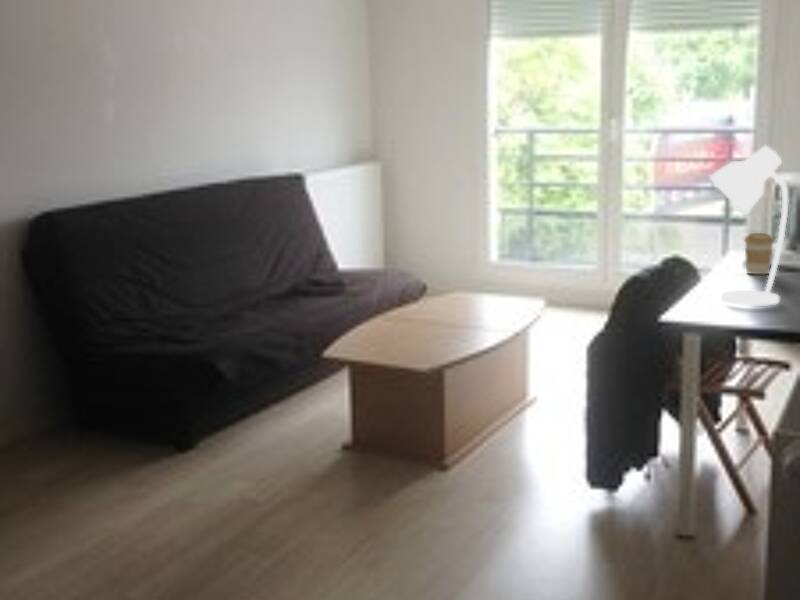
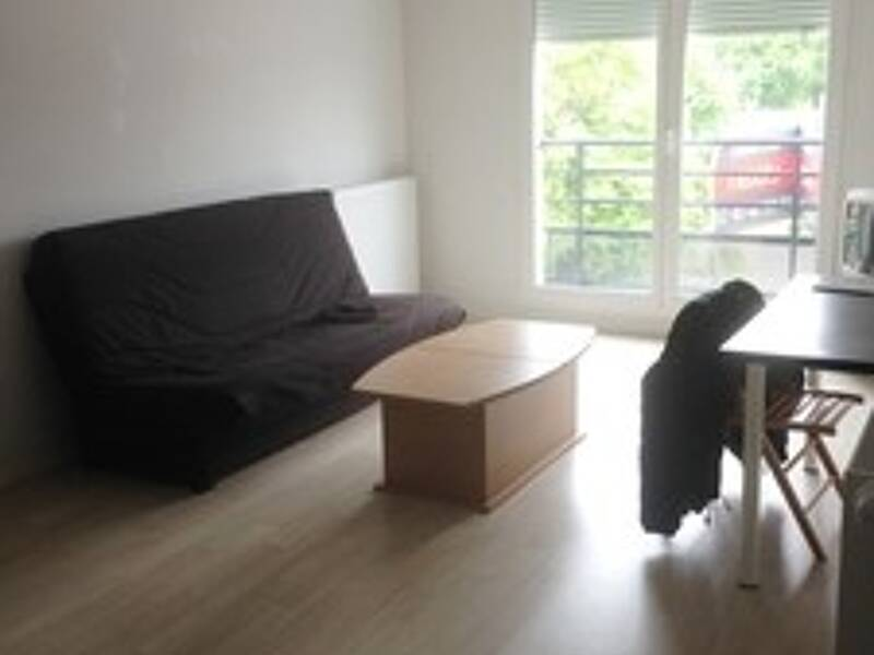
- desk lamp [708,145,789,307]
- coffee cup [743,232,775,275]
